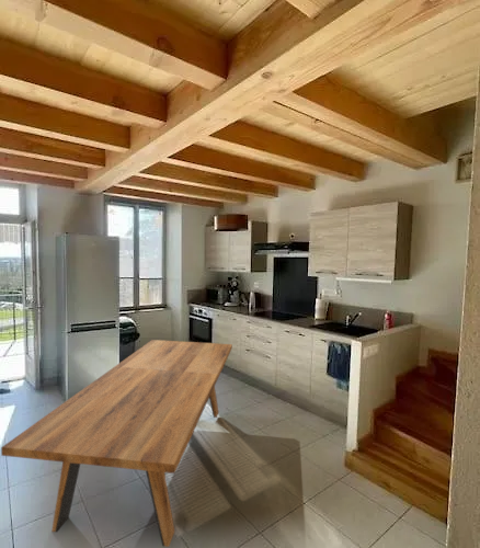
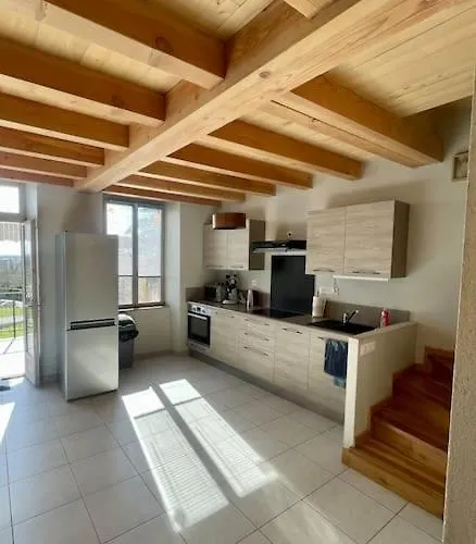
- dining table [0,339,233,548]
